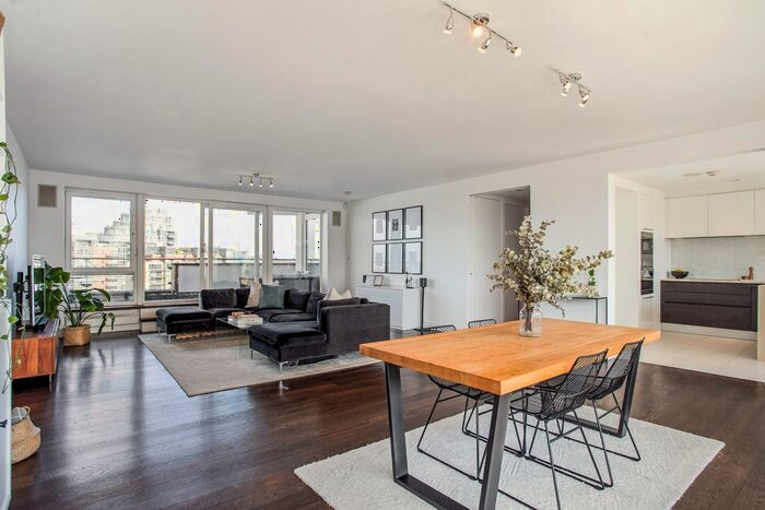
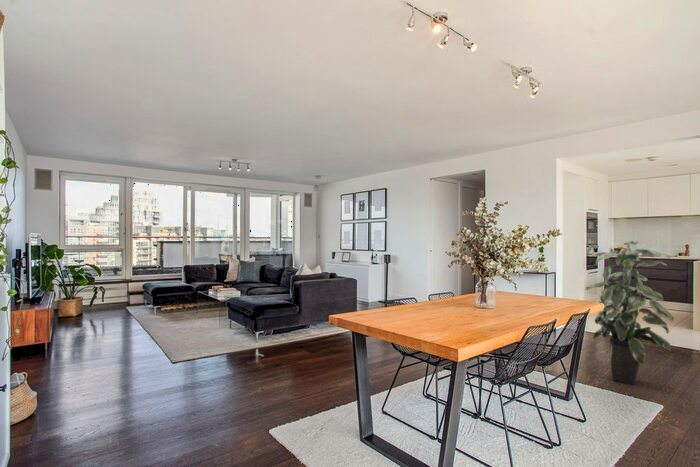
+ indoor plant [584,240,675,385]
